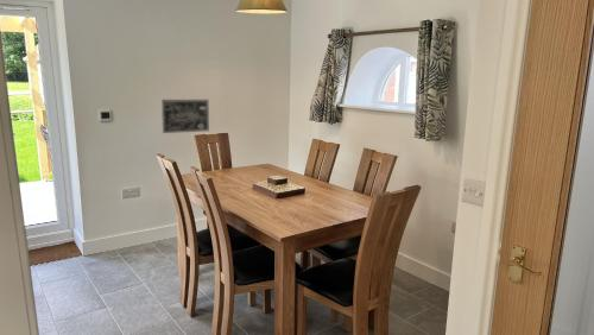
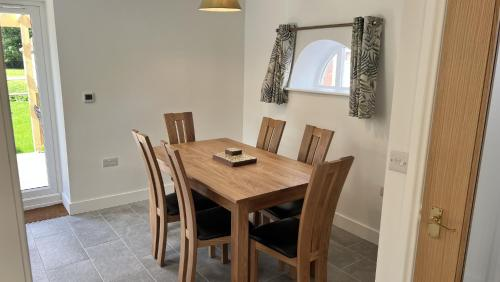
- wall art [160,99,210,134]
